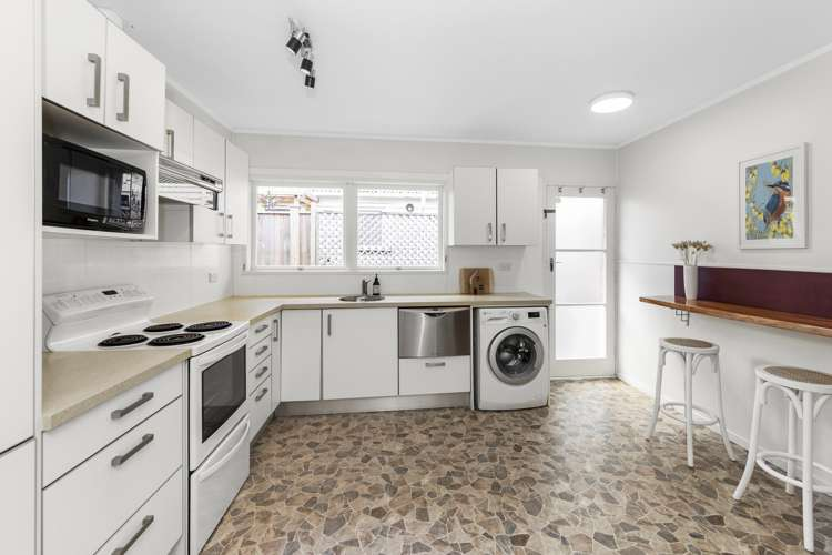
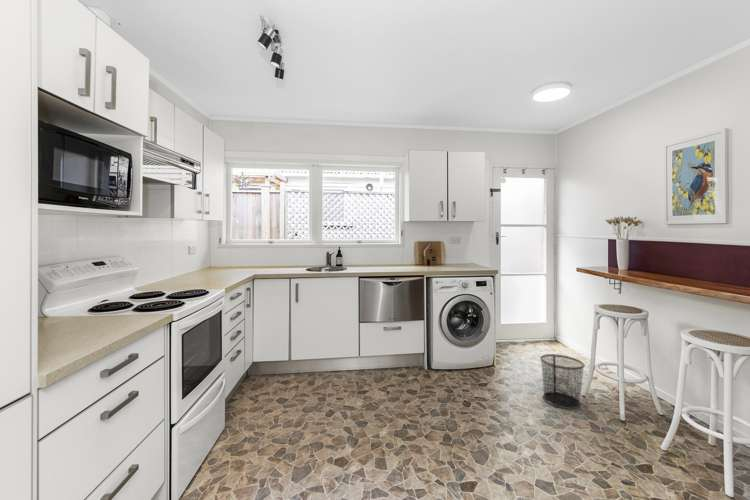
+ waste bin [539,353,586,410]
